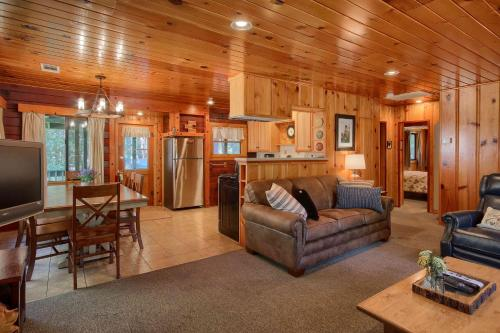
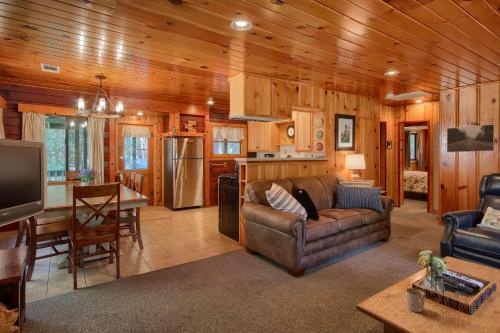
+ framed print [446,123,496,153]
+ mug [405,287,426,313]
